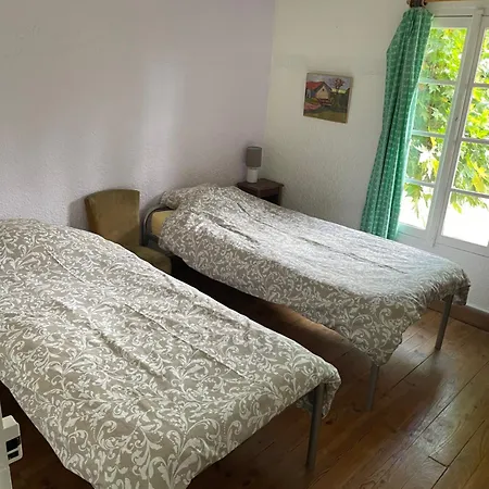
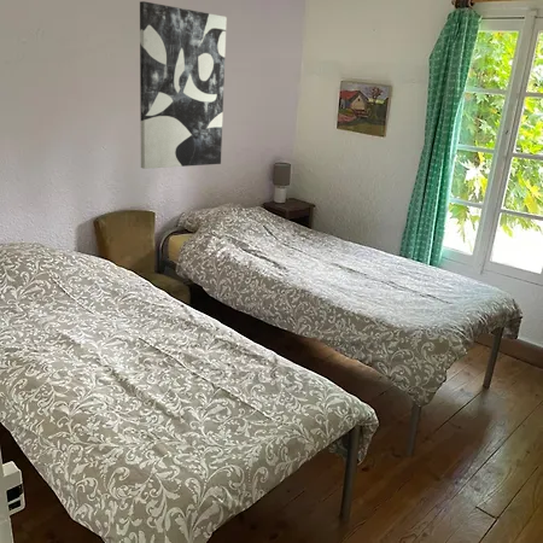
+ wall art [139,0,228,170]
